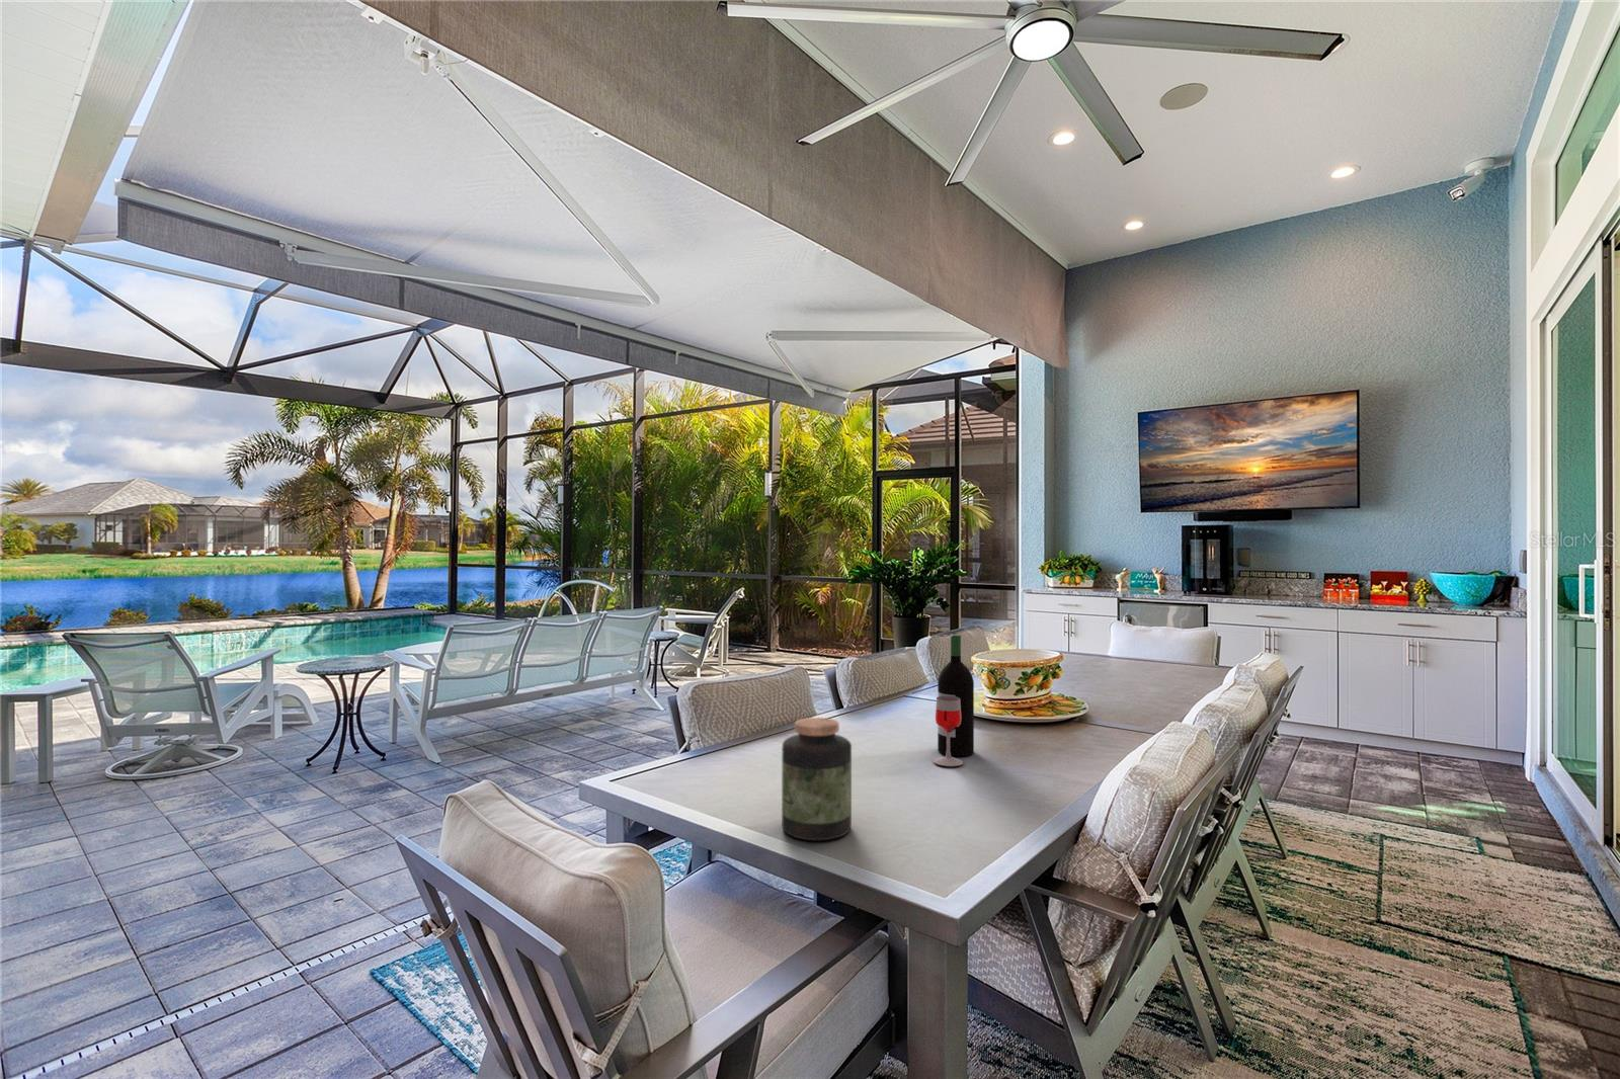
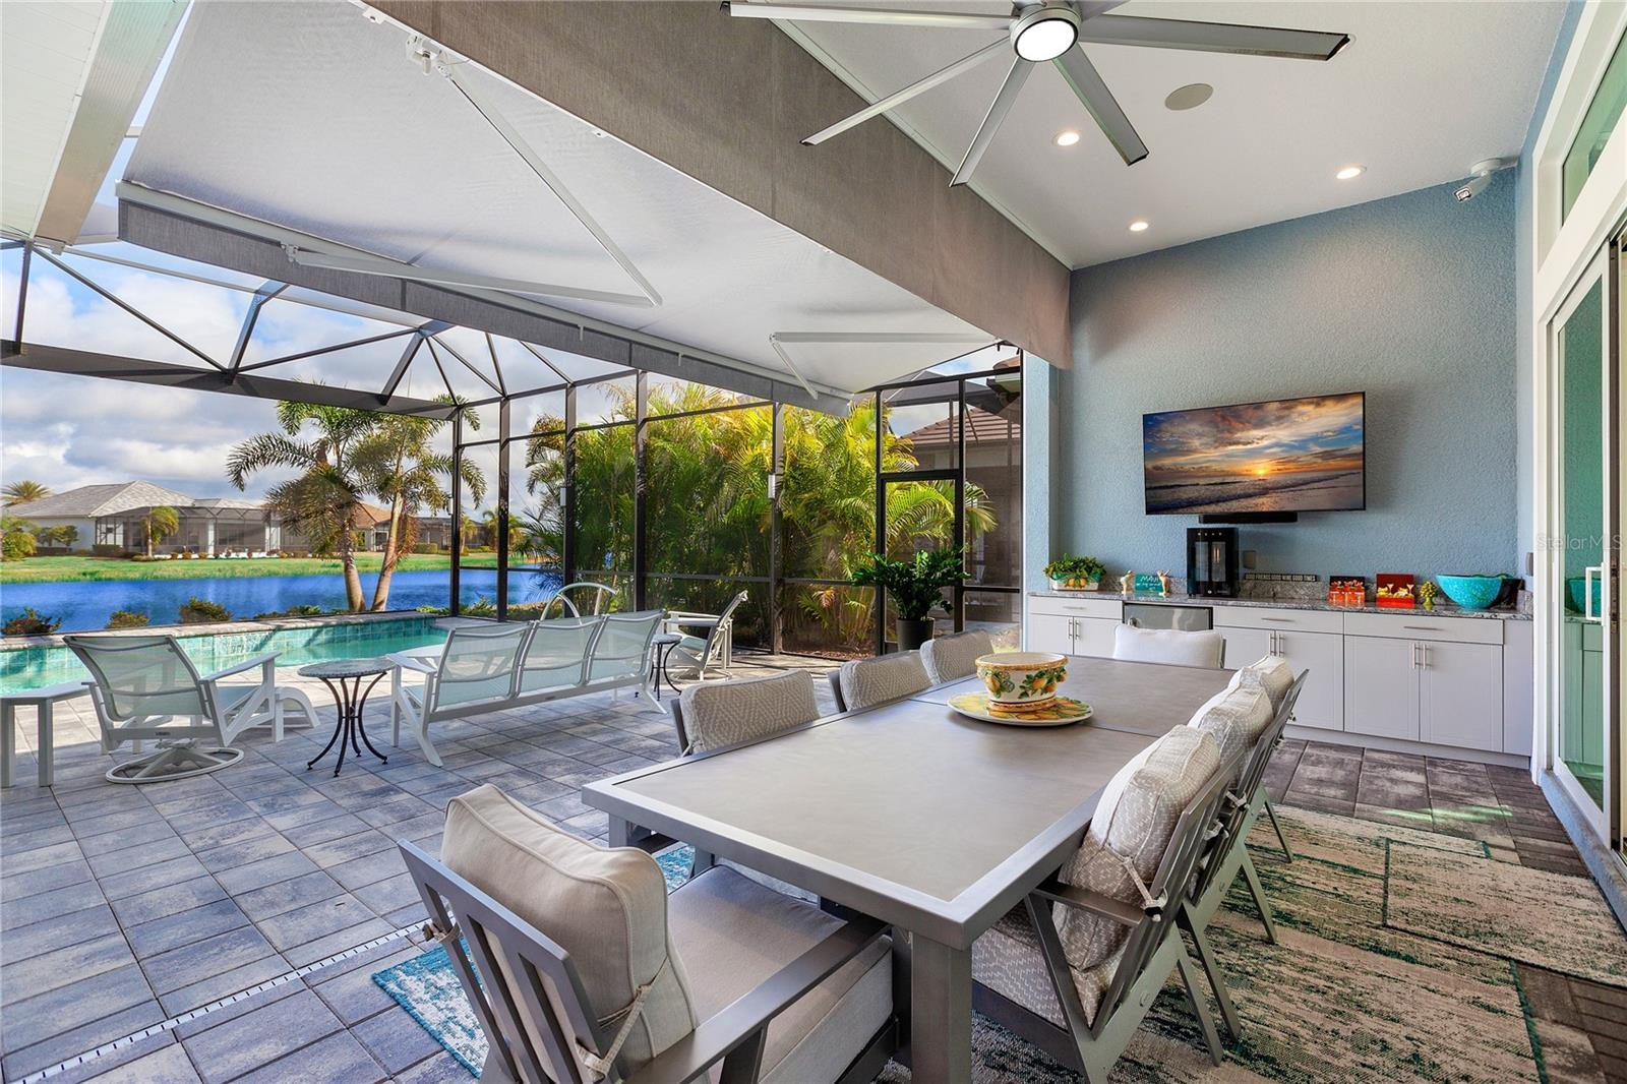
- wine bottle [932,633,976,767]
- jar [780,717,853,842]
